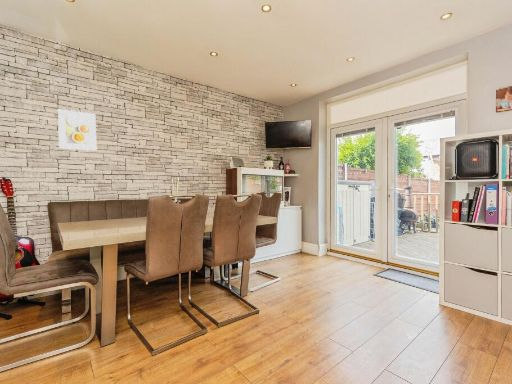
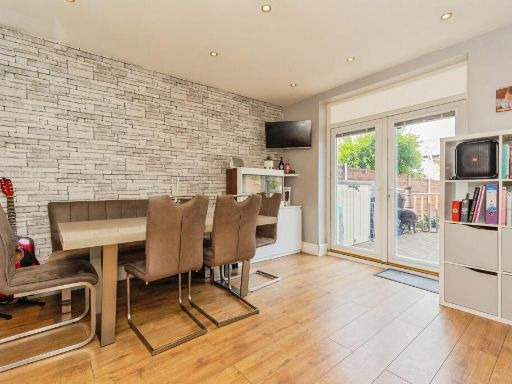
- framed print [57,108,97,152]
